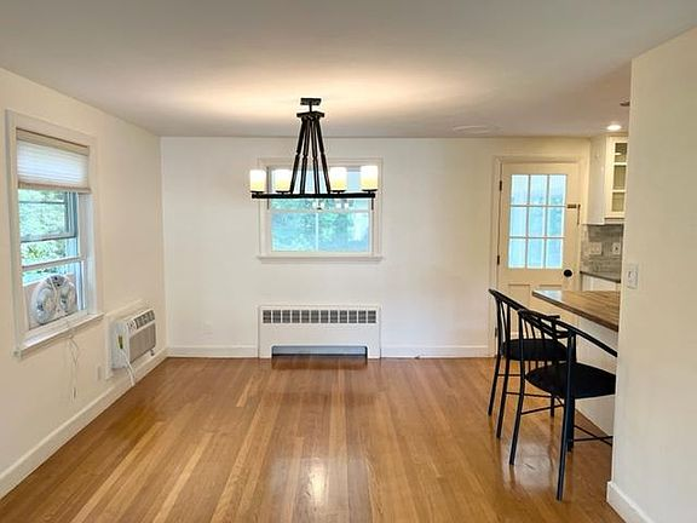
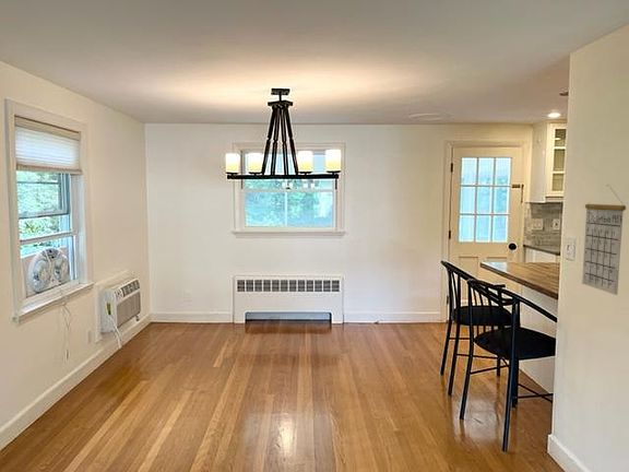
+ calendar [581,184,627,296]
